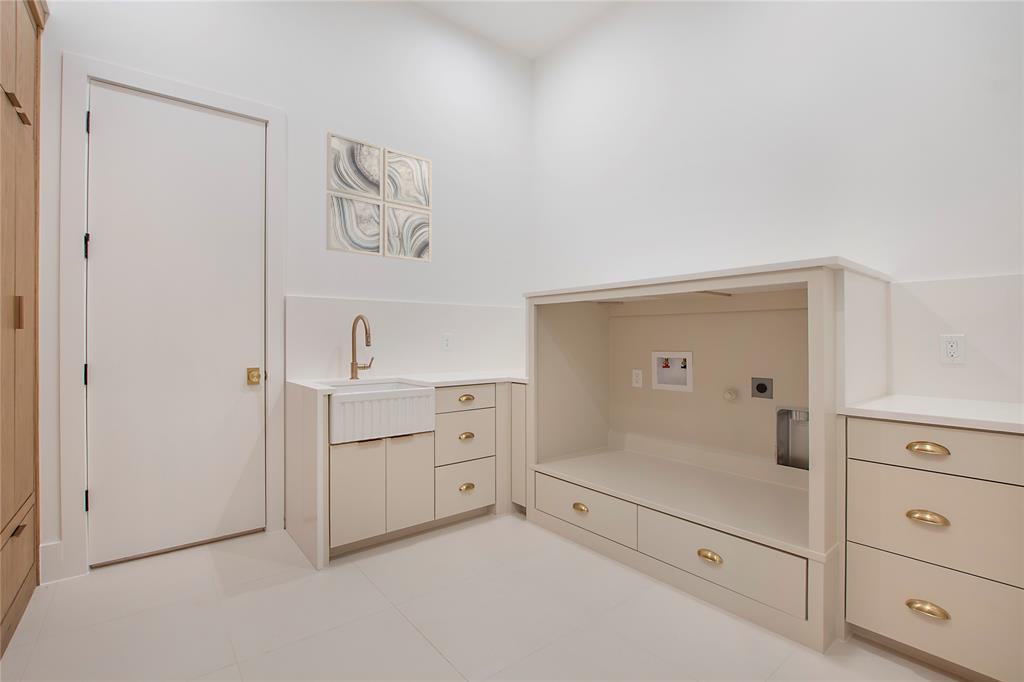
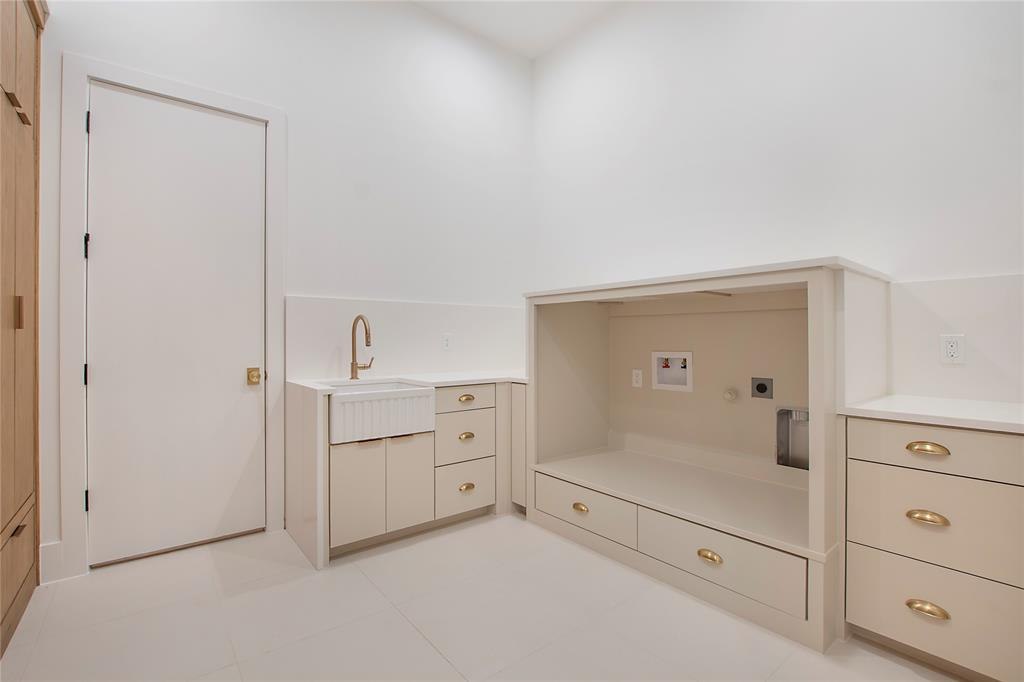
- wall art [325,131,432,264]
